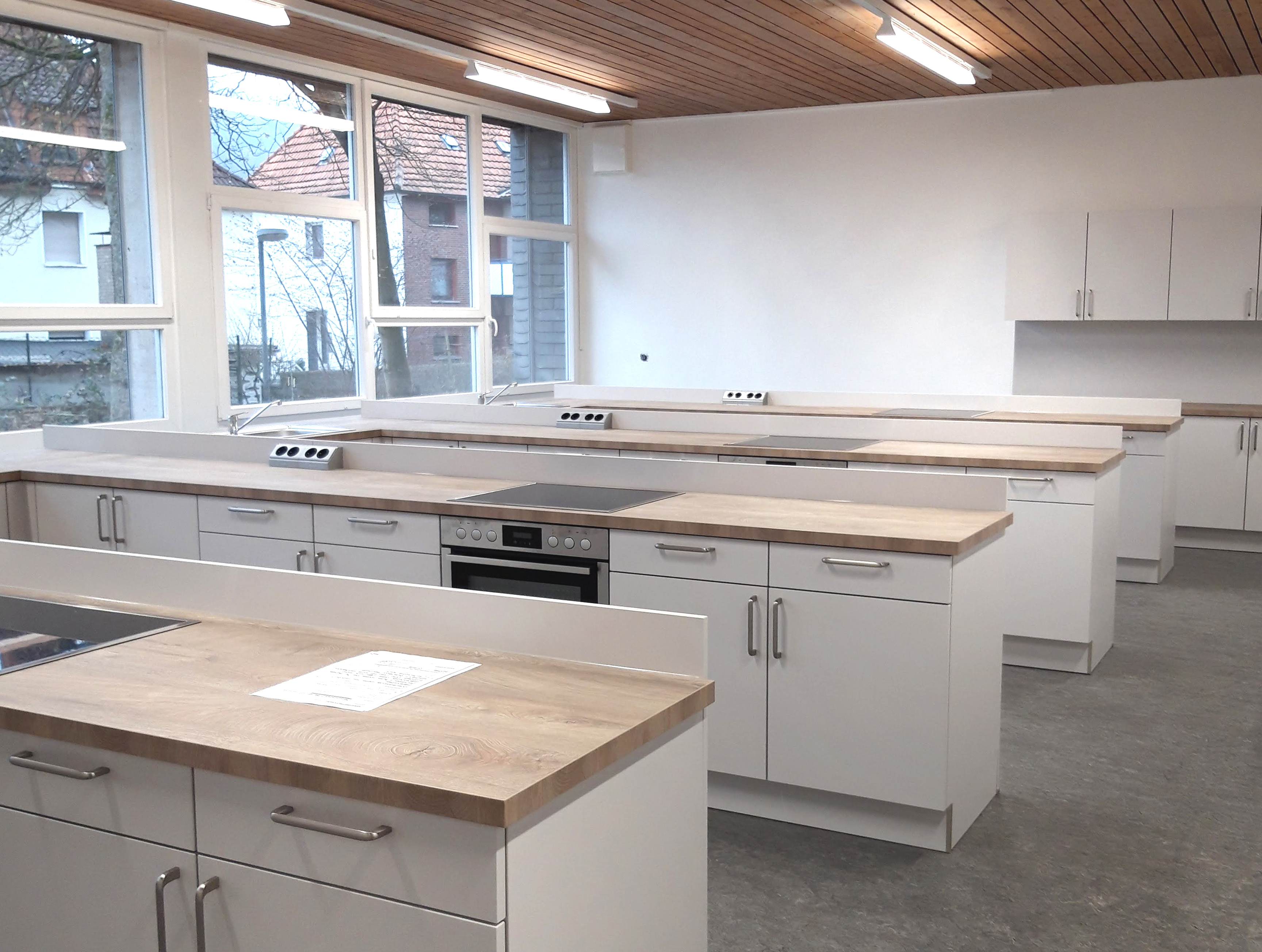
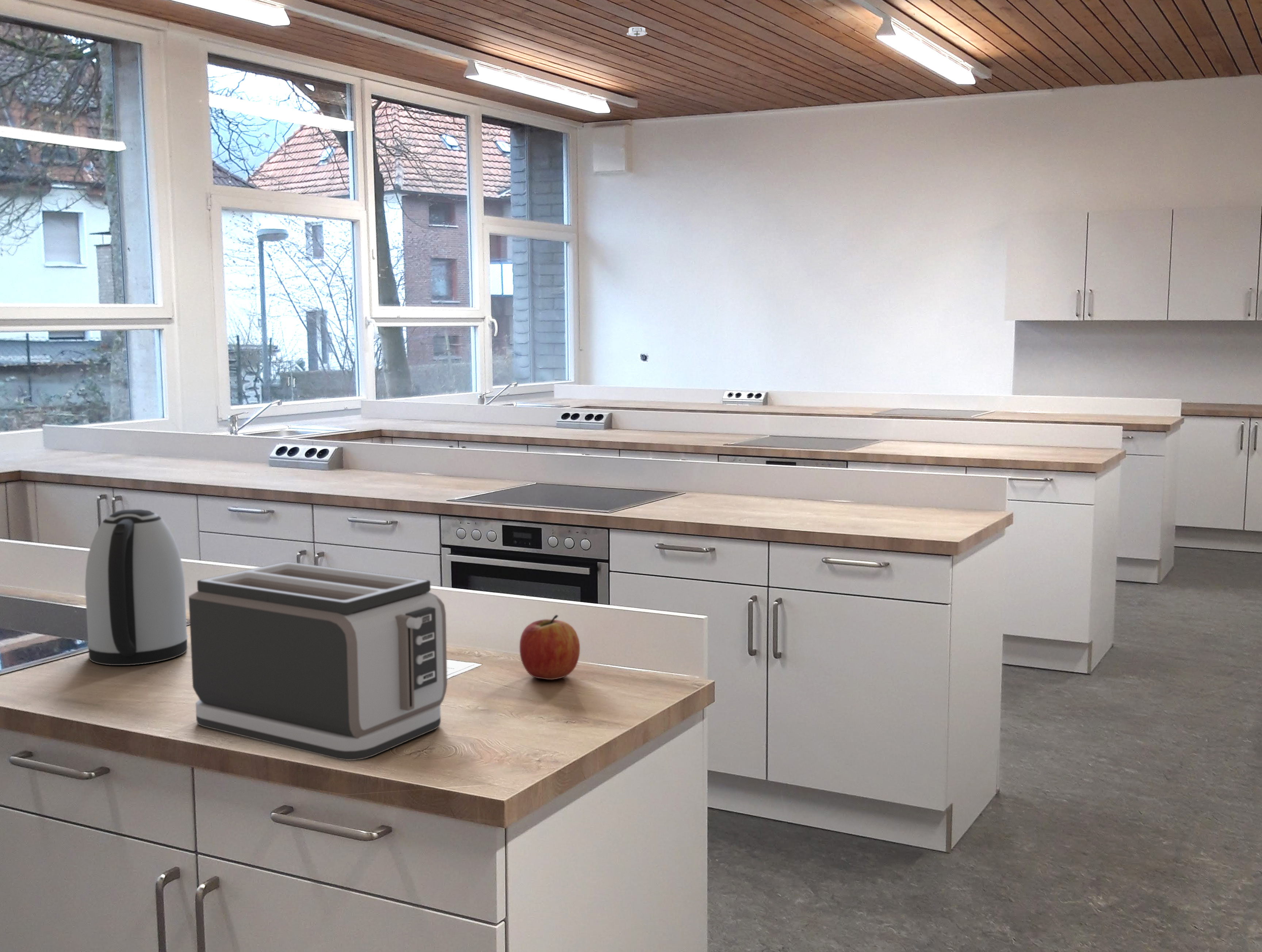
+ kettle [85,509,188,666]
+ toaster [188,561,448,761]
+ apple [519,615,580,680]
+ smoke detector [626,26,647,37]
